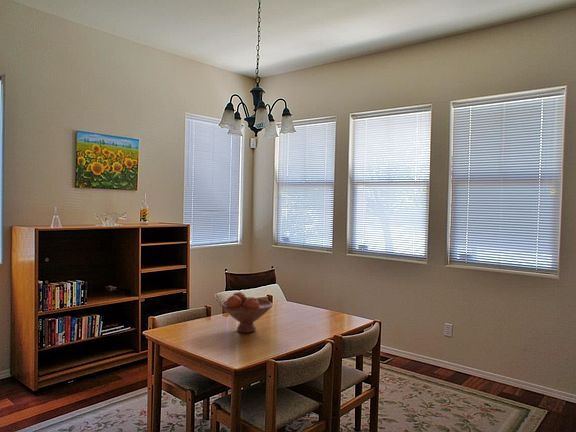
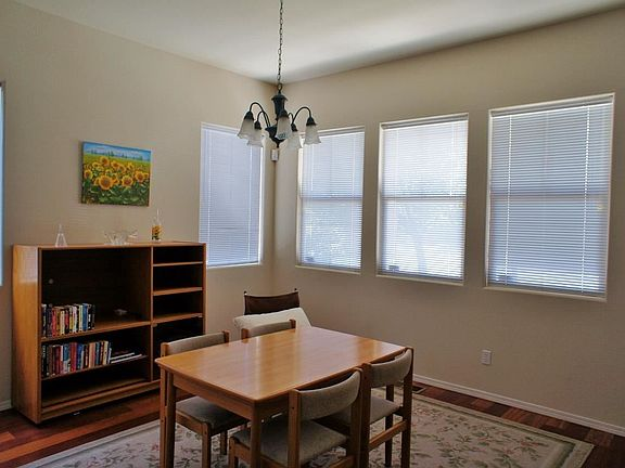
- fruit bowl [220,291,273,334]
